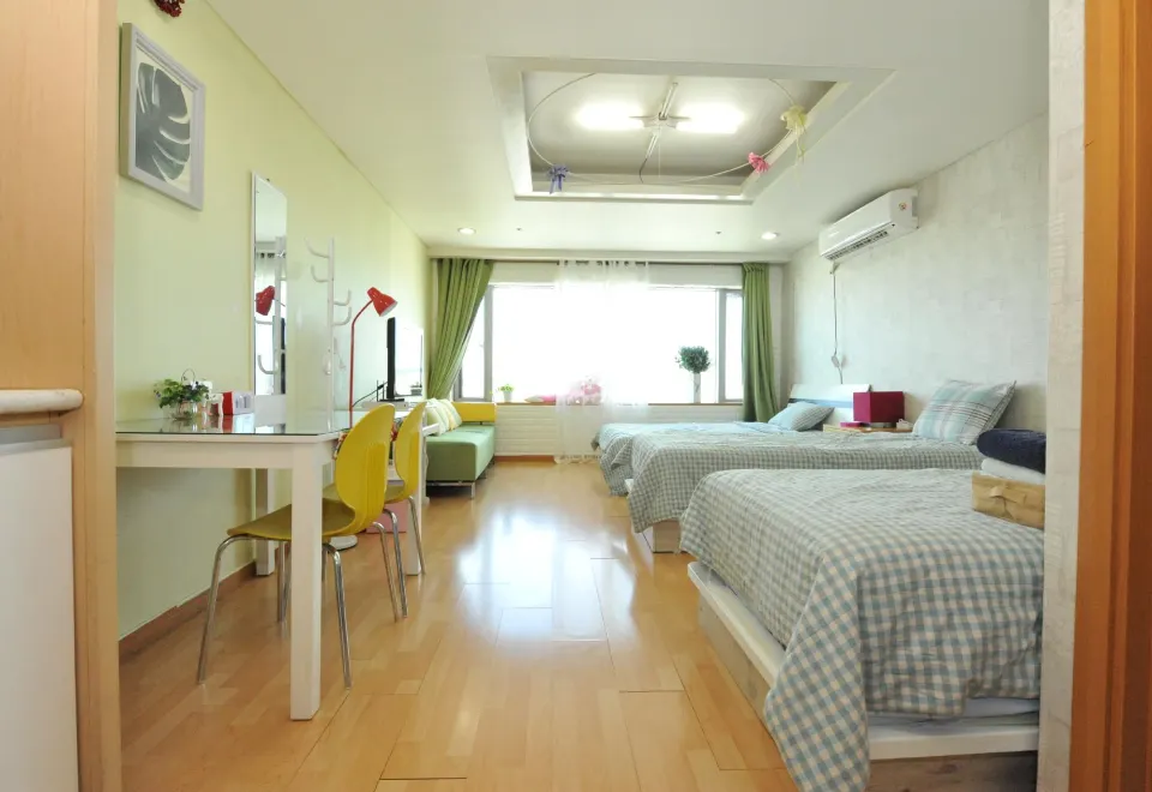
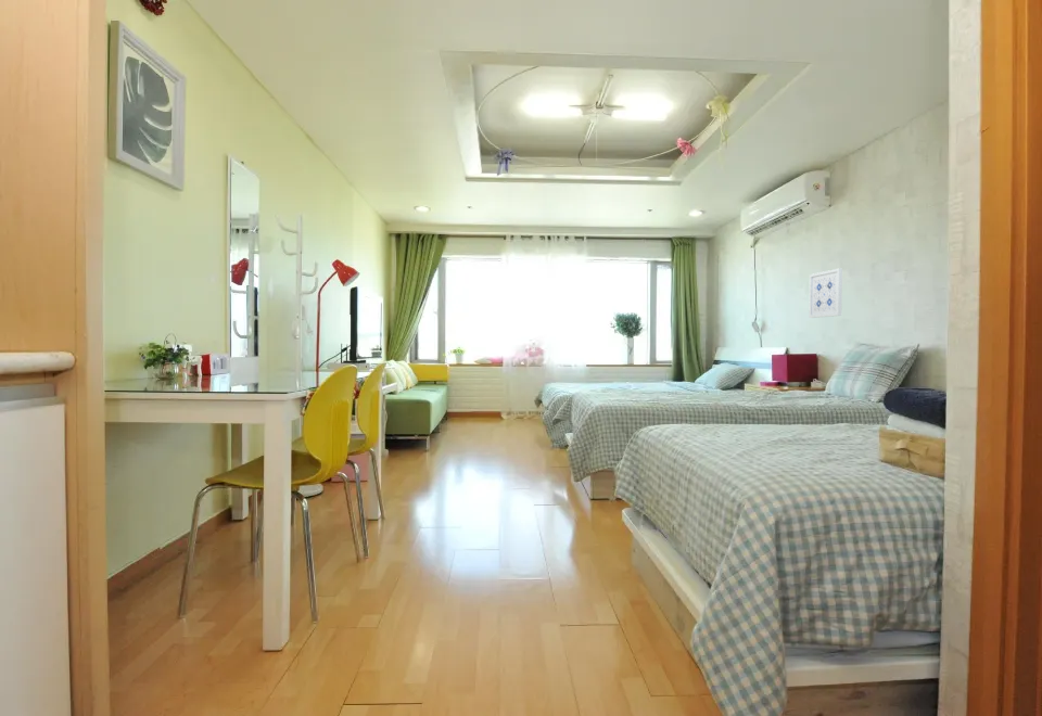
+ wall art [808,267,843,319]
